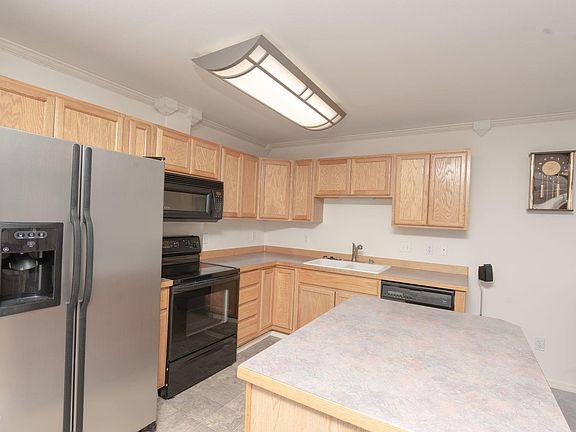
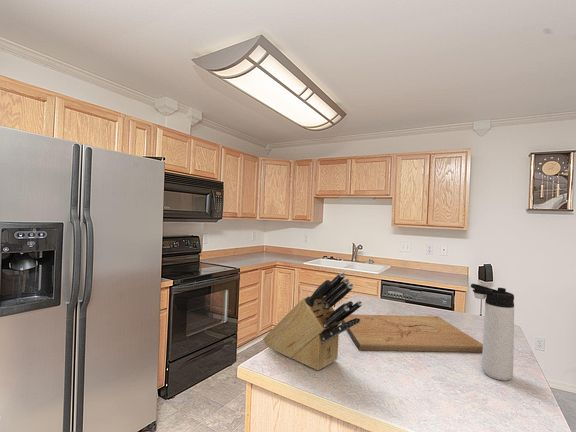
+ thermos bottle [470,283,515,381]
+ knife block [262,271,363,371]
+ cutting board [341,313,483,353]
